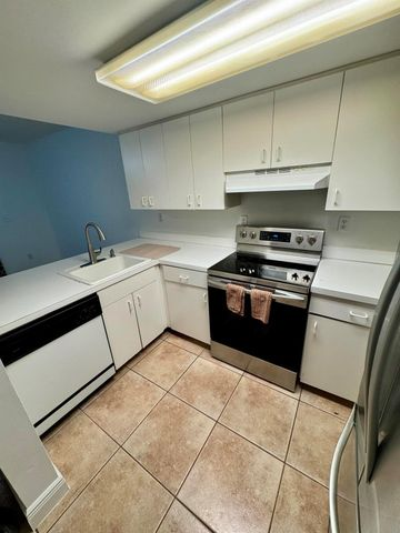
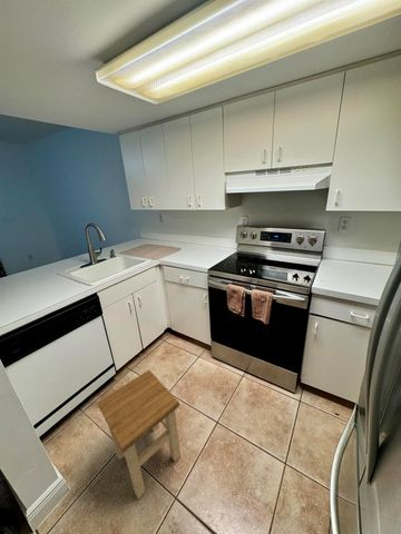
+ stool [96,368,182,501]
